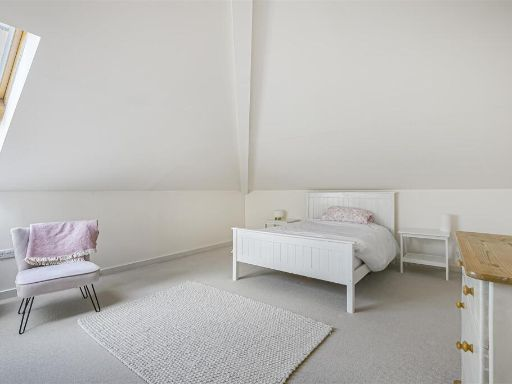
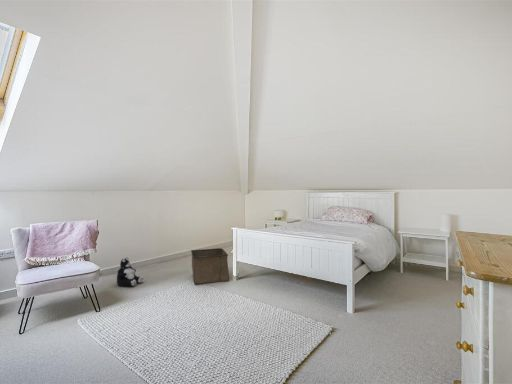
+ storage bin [190,247,230,286]
+ plush toy [116,256,145,287]
